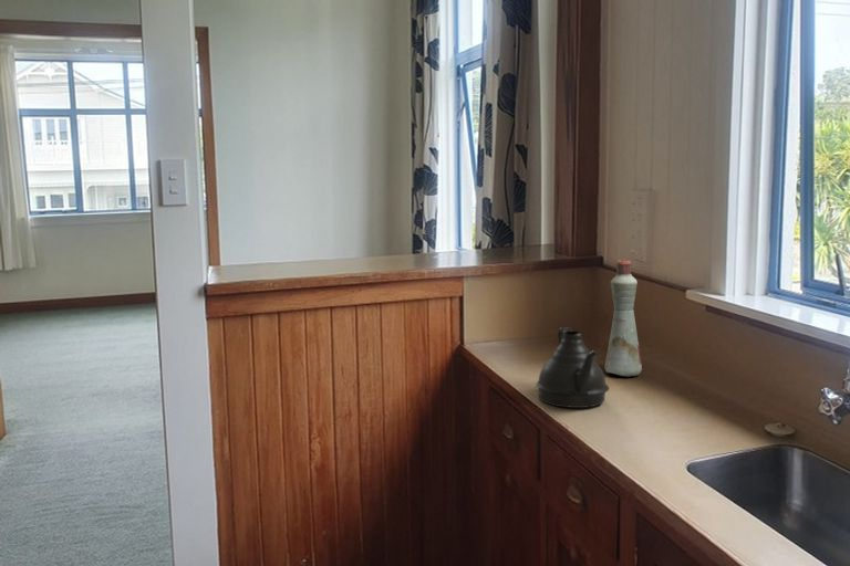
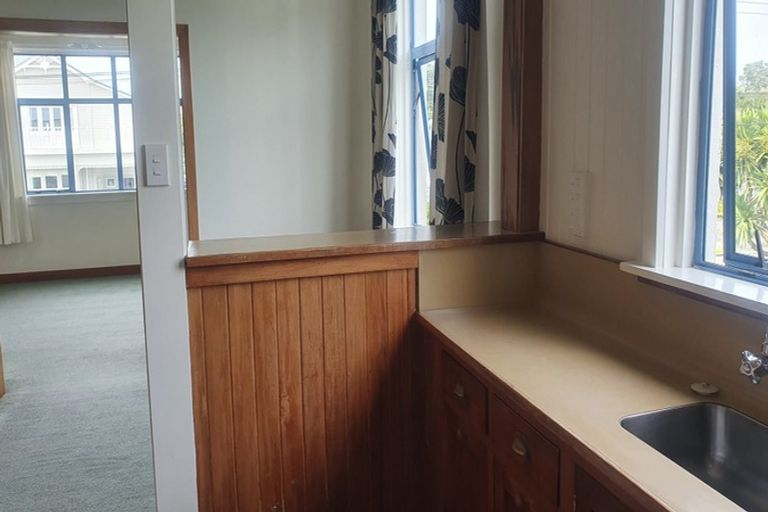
- bottle [604,258,643,378]
- teapot [535,326,610,409]
